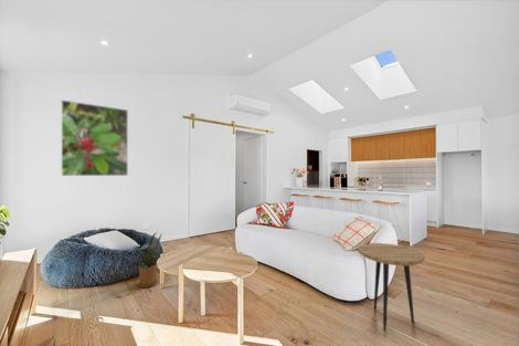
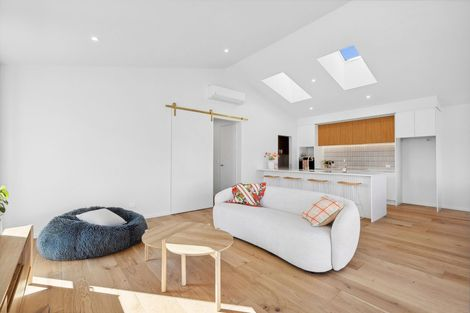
- house plant [130,231,163,289]
- side table [358,242,426,331]
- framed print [61,99,129,177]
